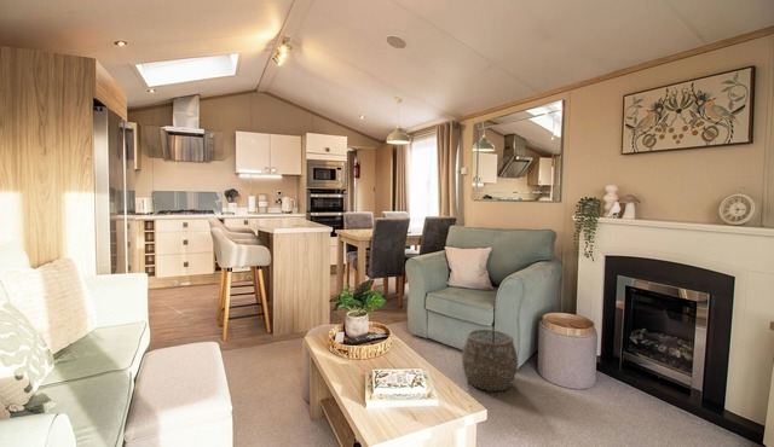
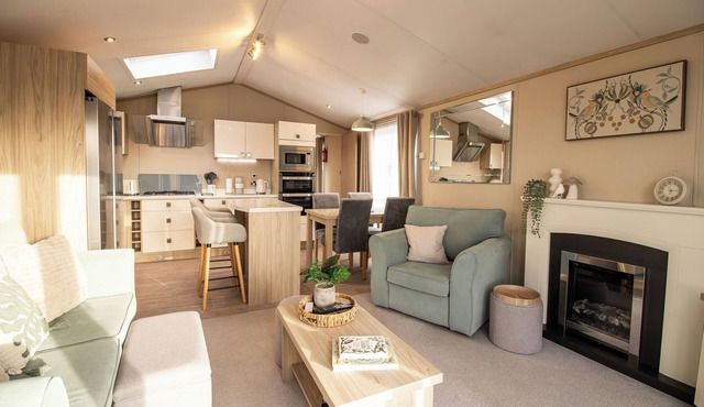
- woven basket [461,329,519,393]
